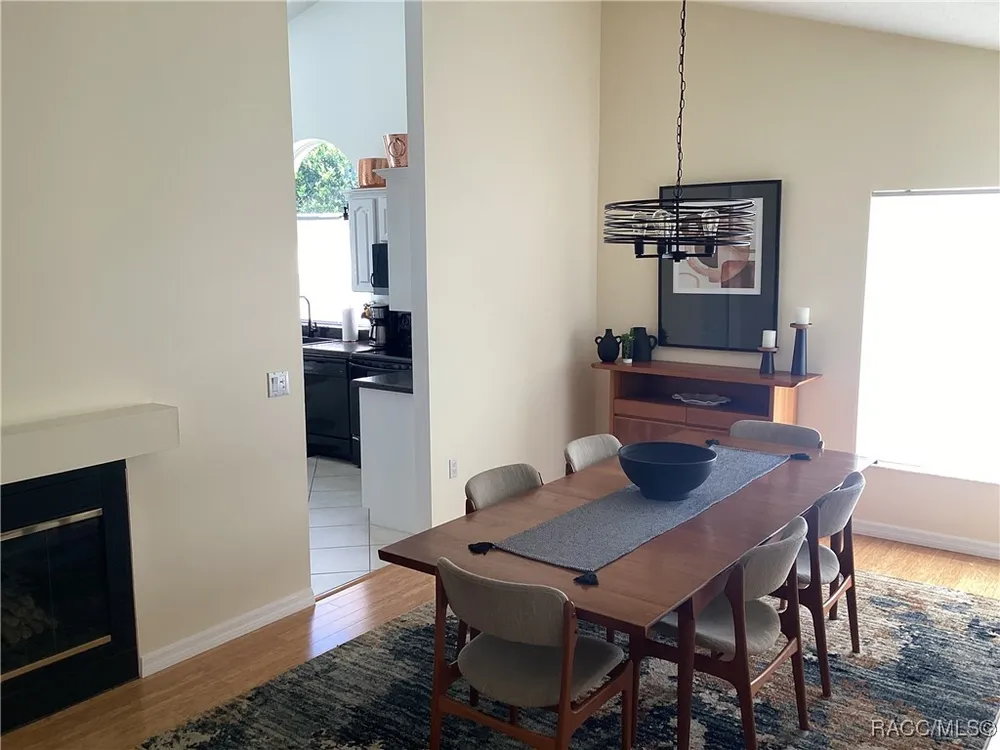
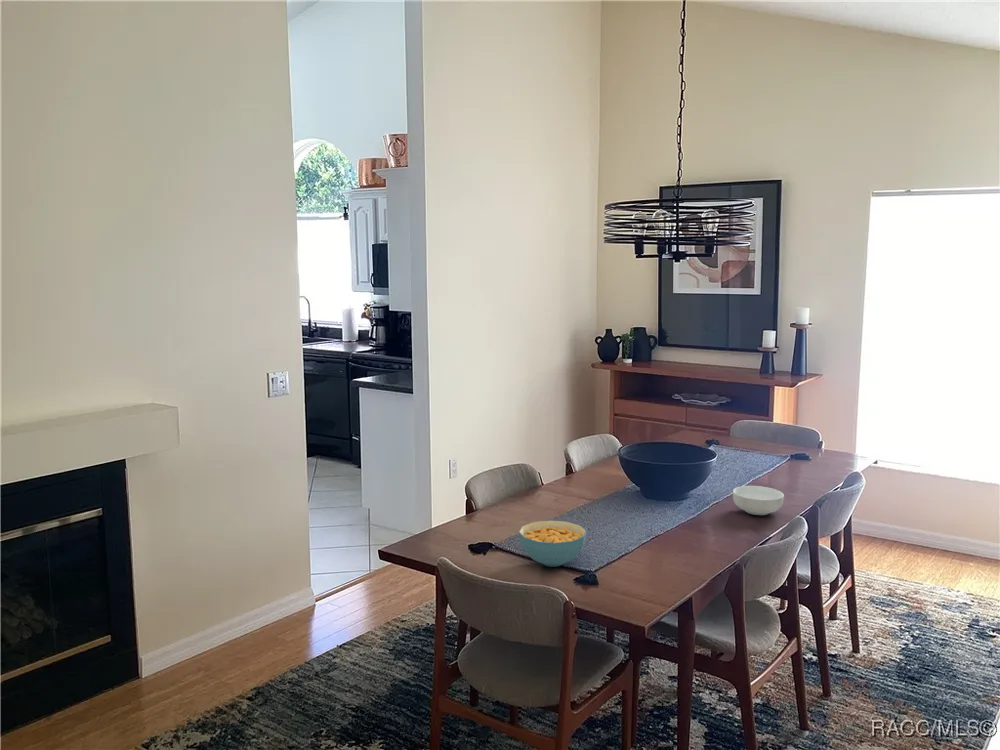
+ cereal bowl [518,520,587,568]
+ cereal bowl [732,485,785,516]
